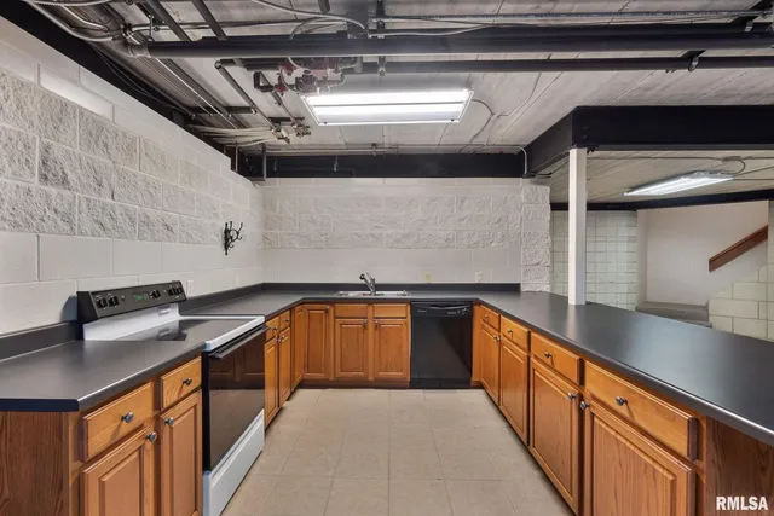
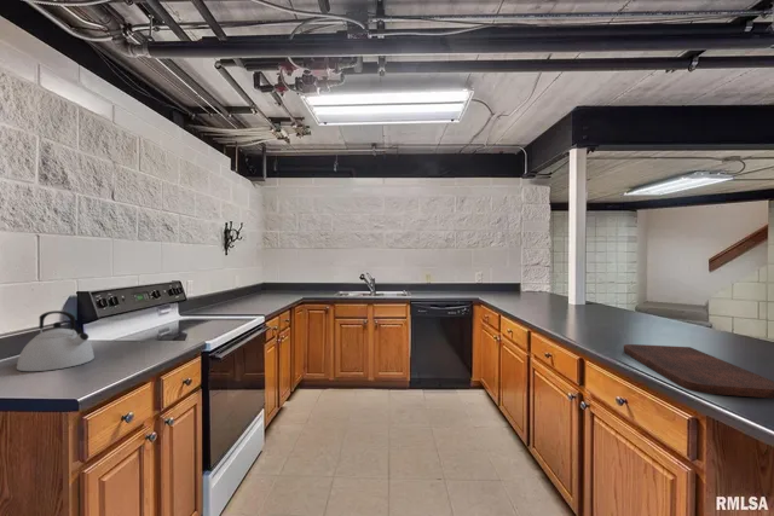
+ cutting board [623,343,774,400]
+ kettle [16,309,96,372]
